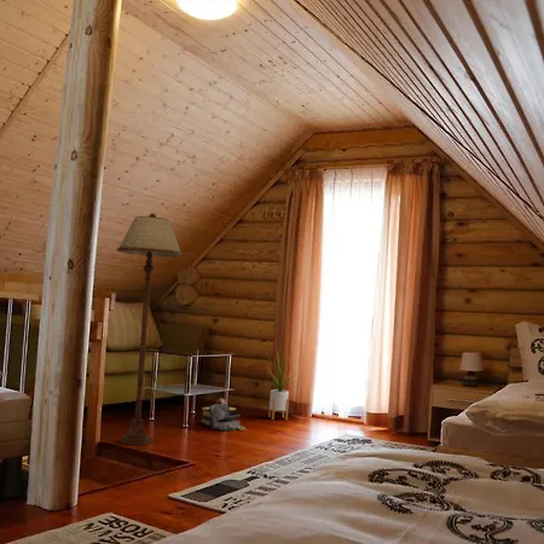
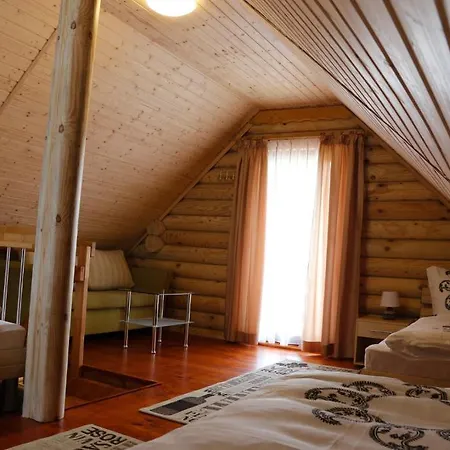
- floor lamp [116,213,184,446]
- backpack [198,398,248,433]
- house plant [261,348,299,421]
